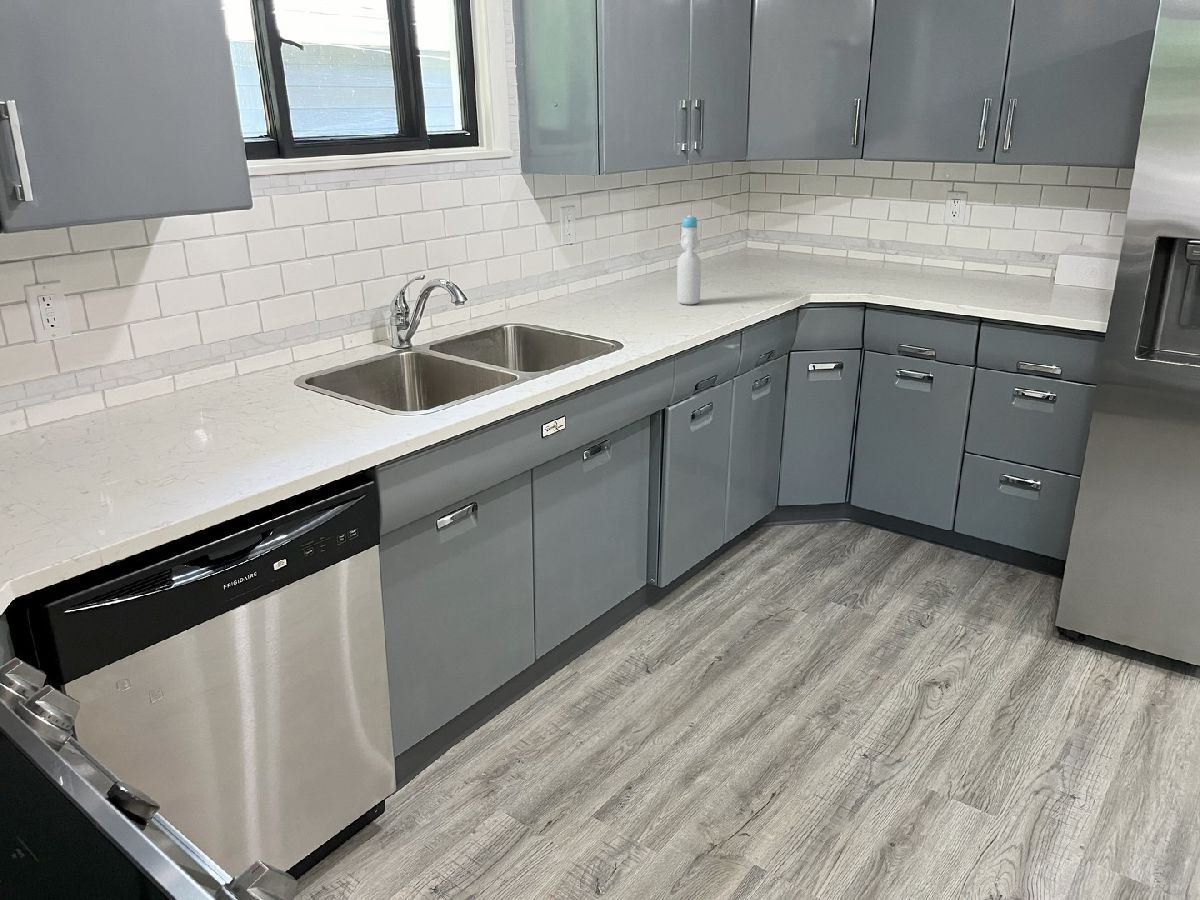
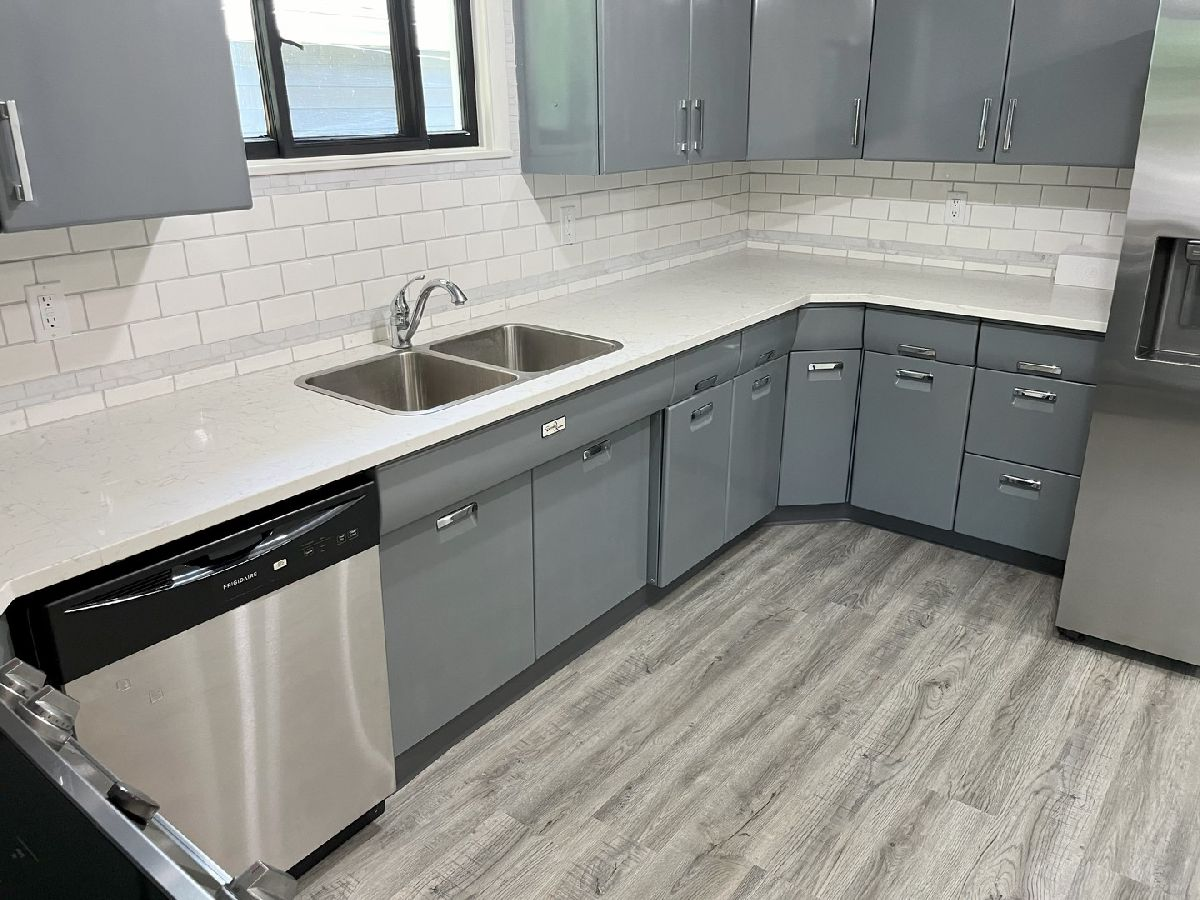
- bottle [676,214,702,305]
